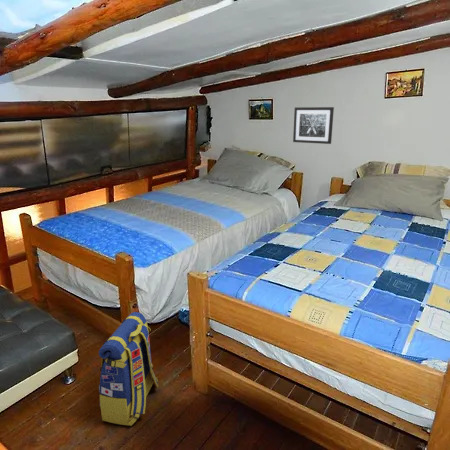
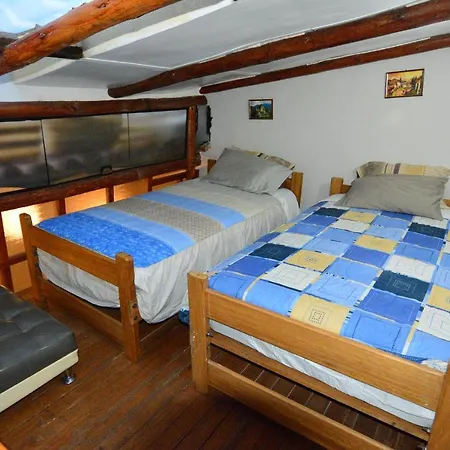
- wall art [292,106,335,145]
- backpack [98,311,159,427]
